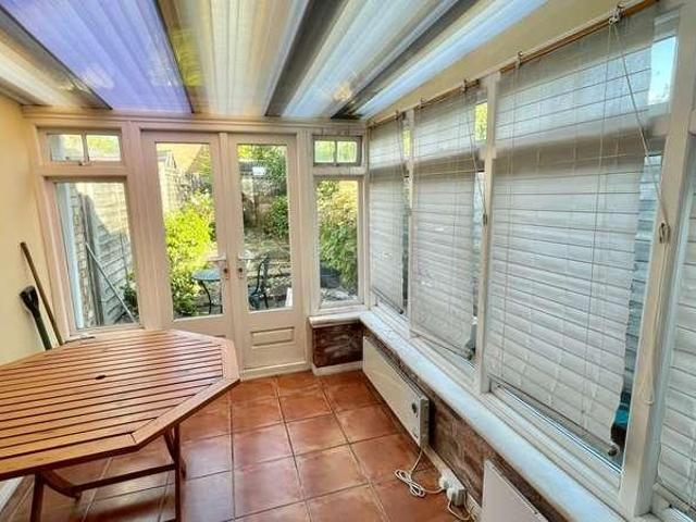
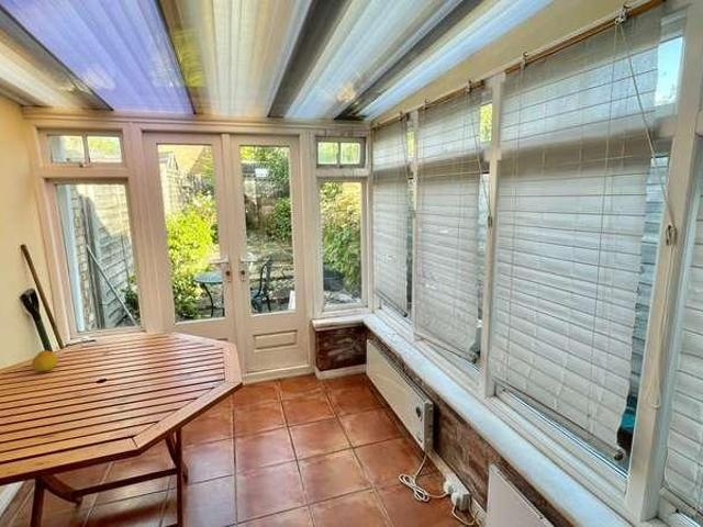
+ fruit [31,349,59,372]
